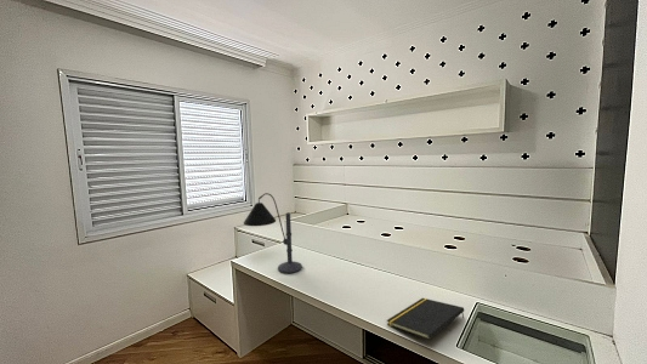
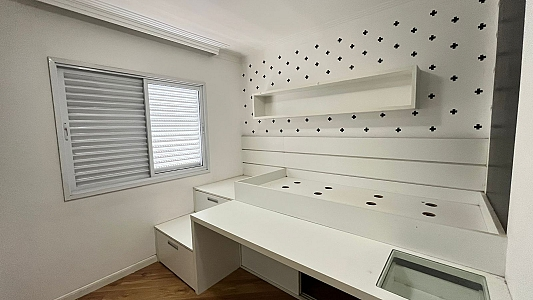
- desk lamp [243,192,303,274]
- notepad [386,297,465,341]
